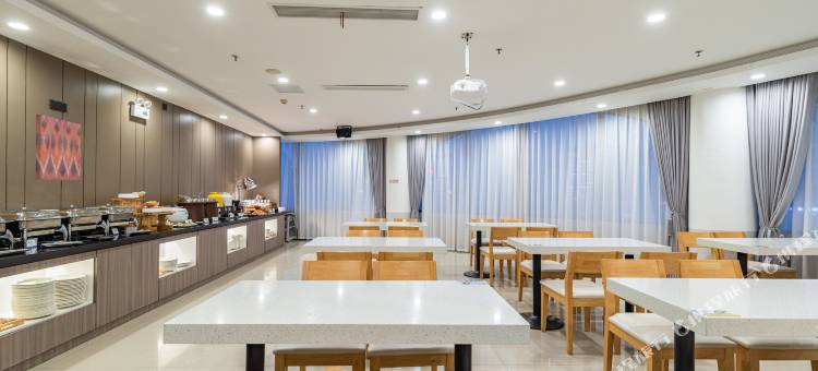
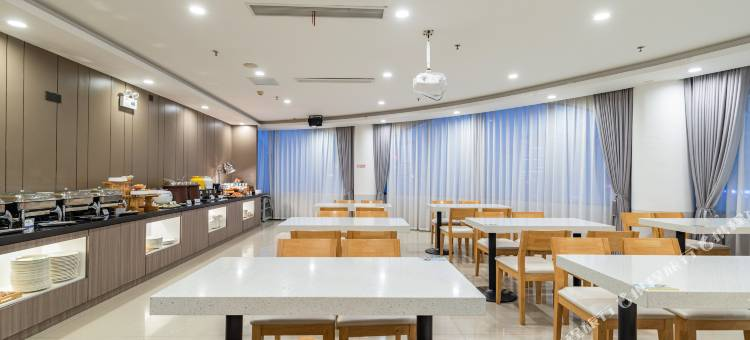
- wall art [35,113,82,181]
